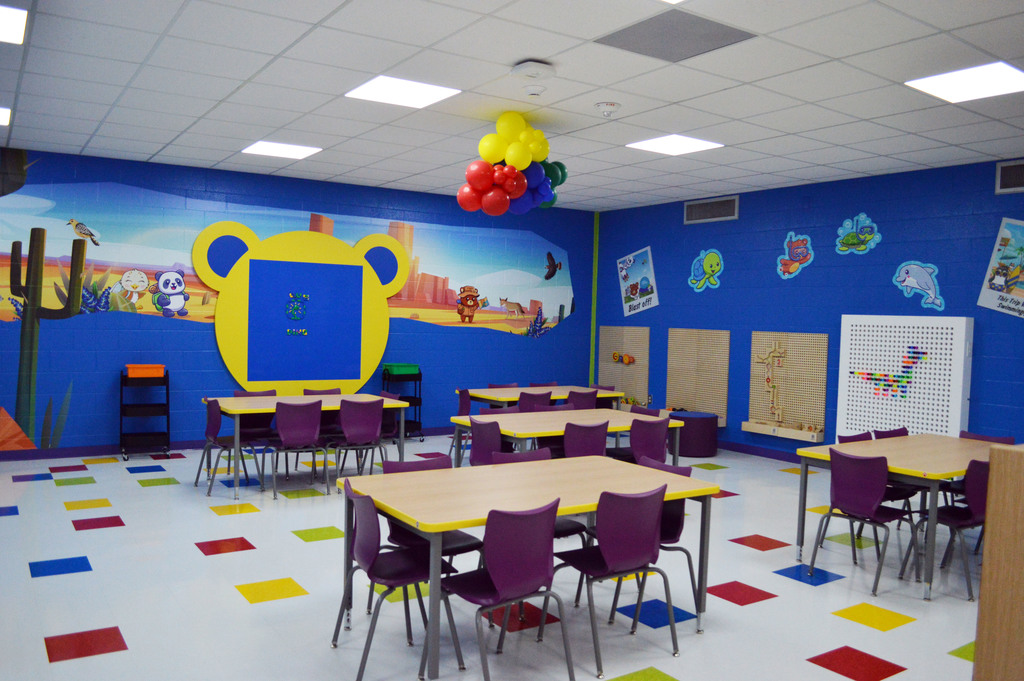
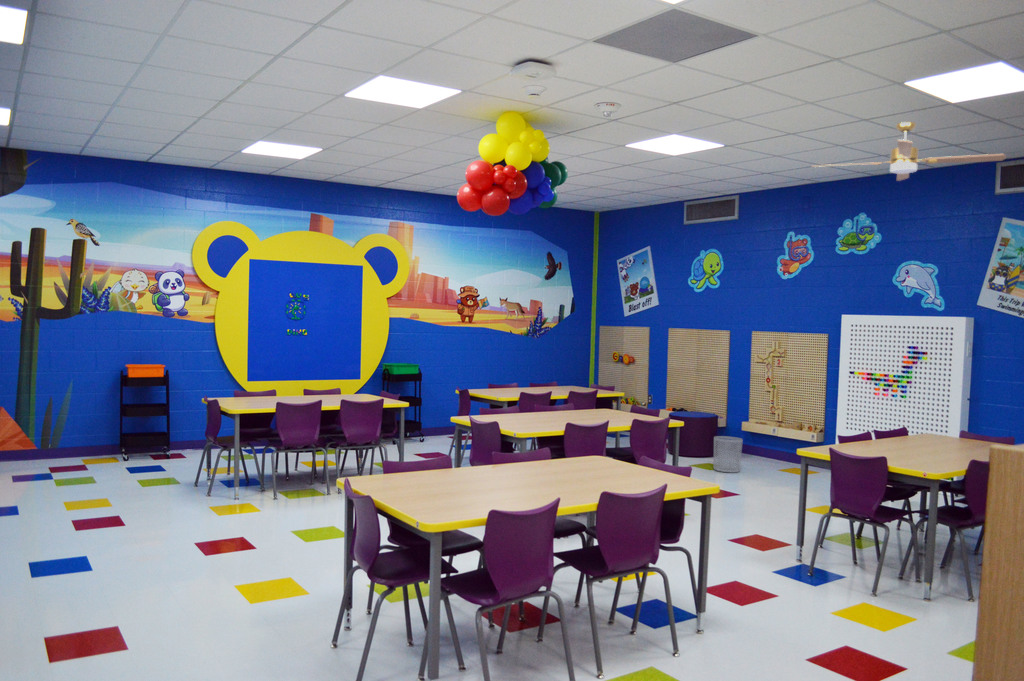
+ waste bin [713,435,744,474]
+ electric fan [810,121,1007,182]
